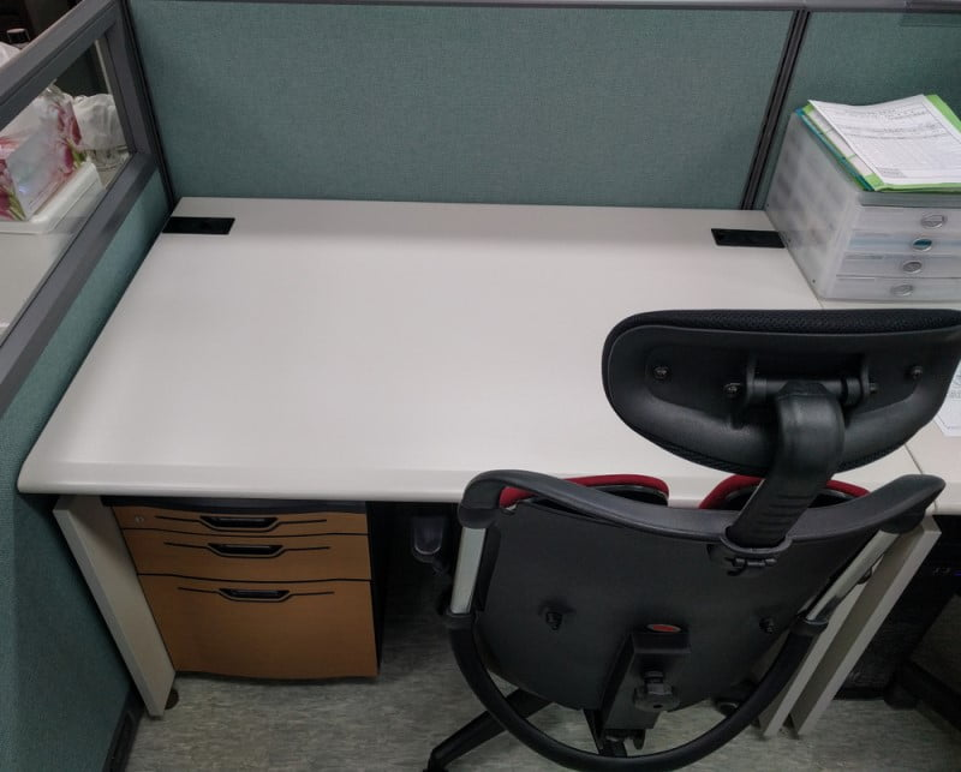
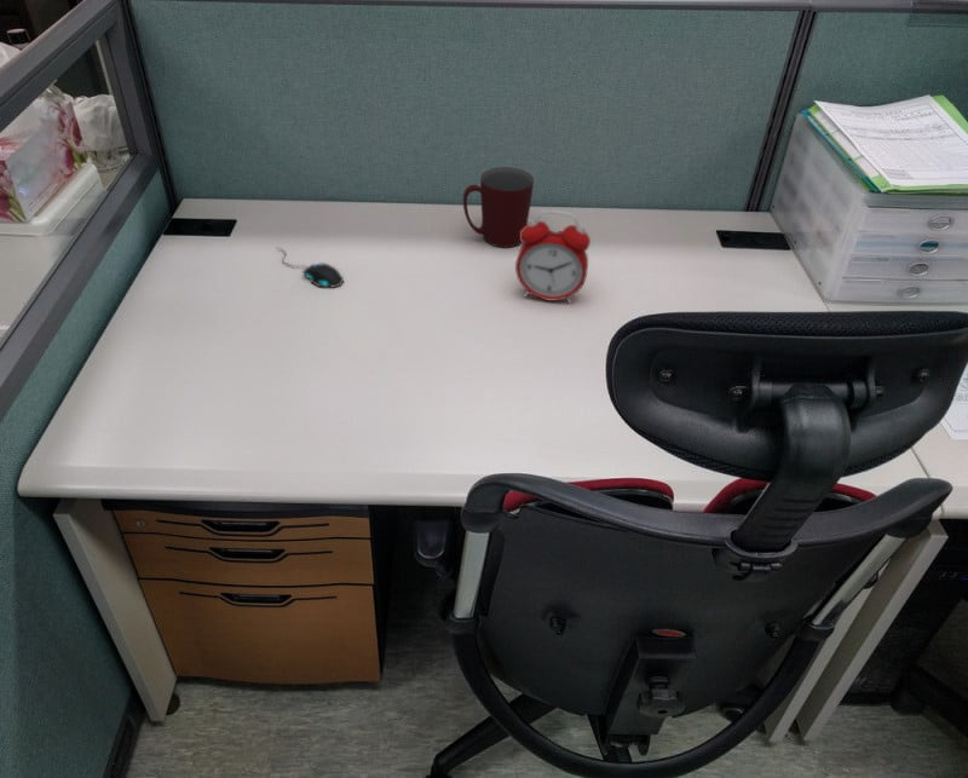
+ mouse [276,247,345,288]
+ alarm clock [514,209,592,304]
+ mug [462,166,535,248]
